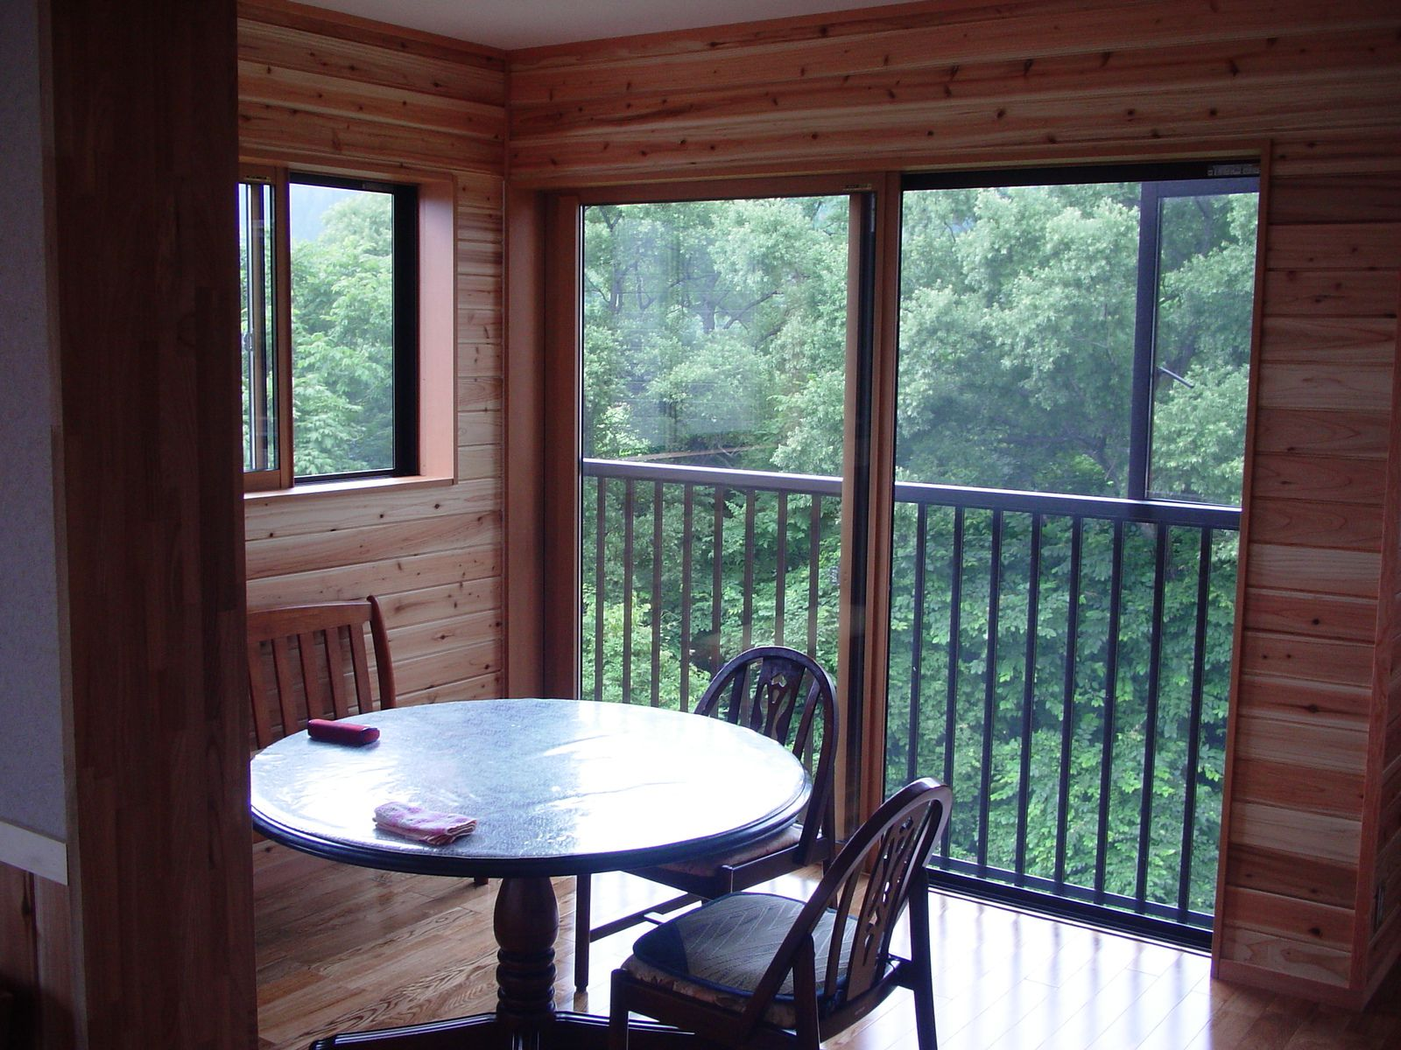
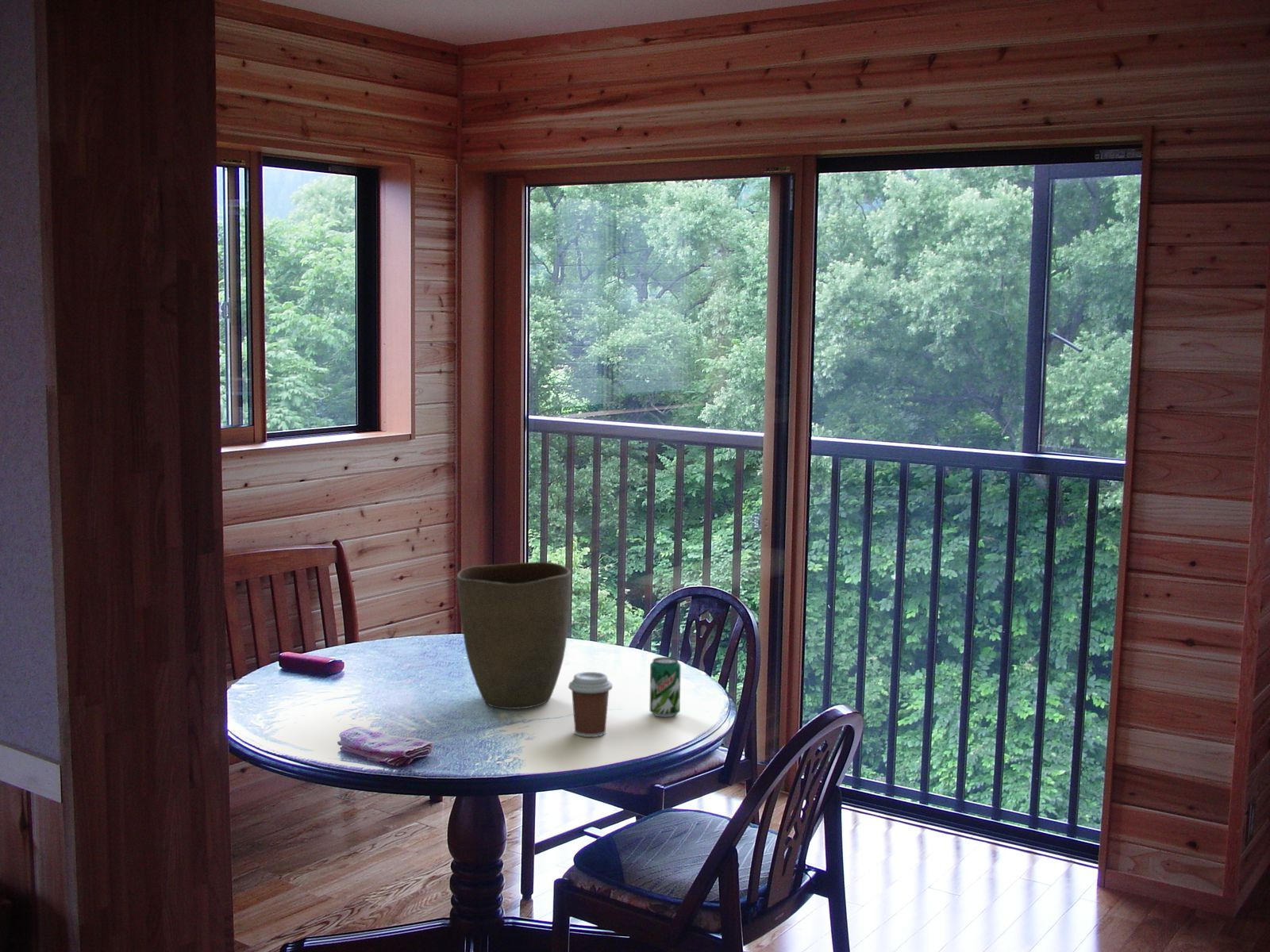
+ vase [456,561,571,710]
+ beverage can [649,656,681,718]
+ coffee cup [568,671,613,738]
